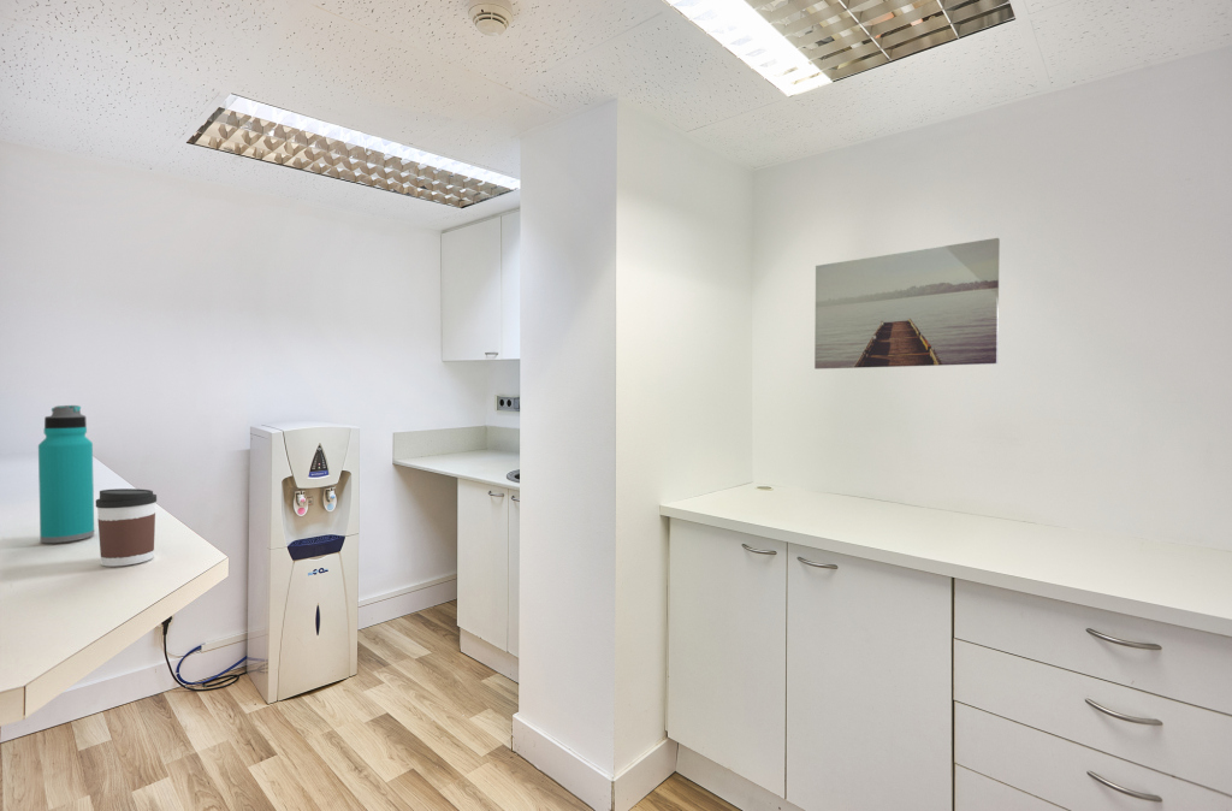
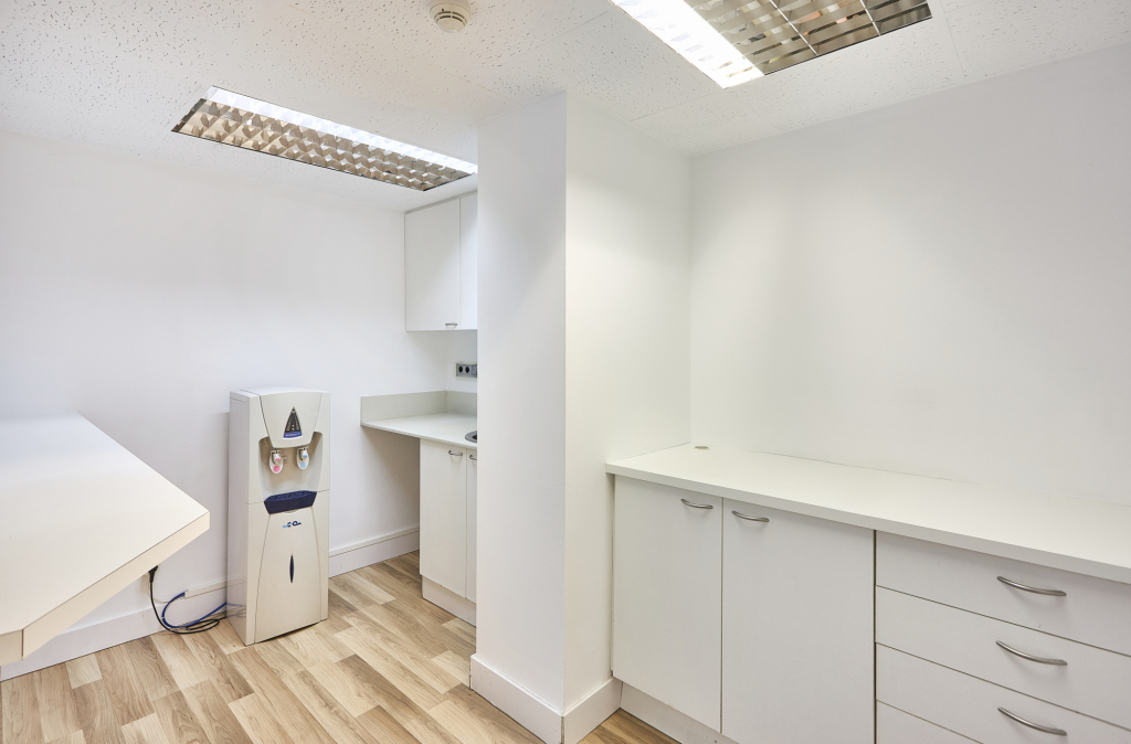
- water bottle [37,404,95,544]
- wall art [813,237,1001,371]
- coffee cup [95,487,158,568]
